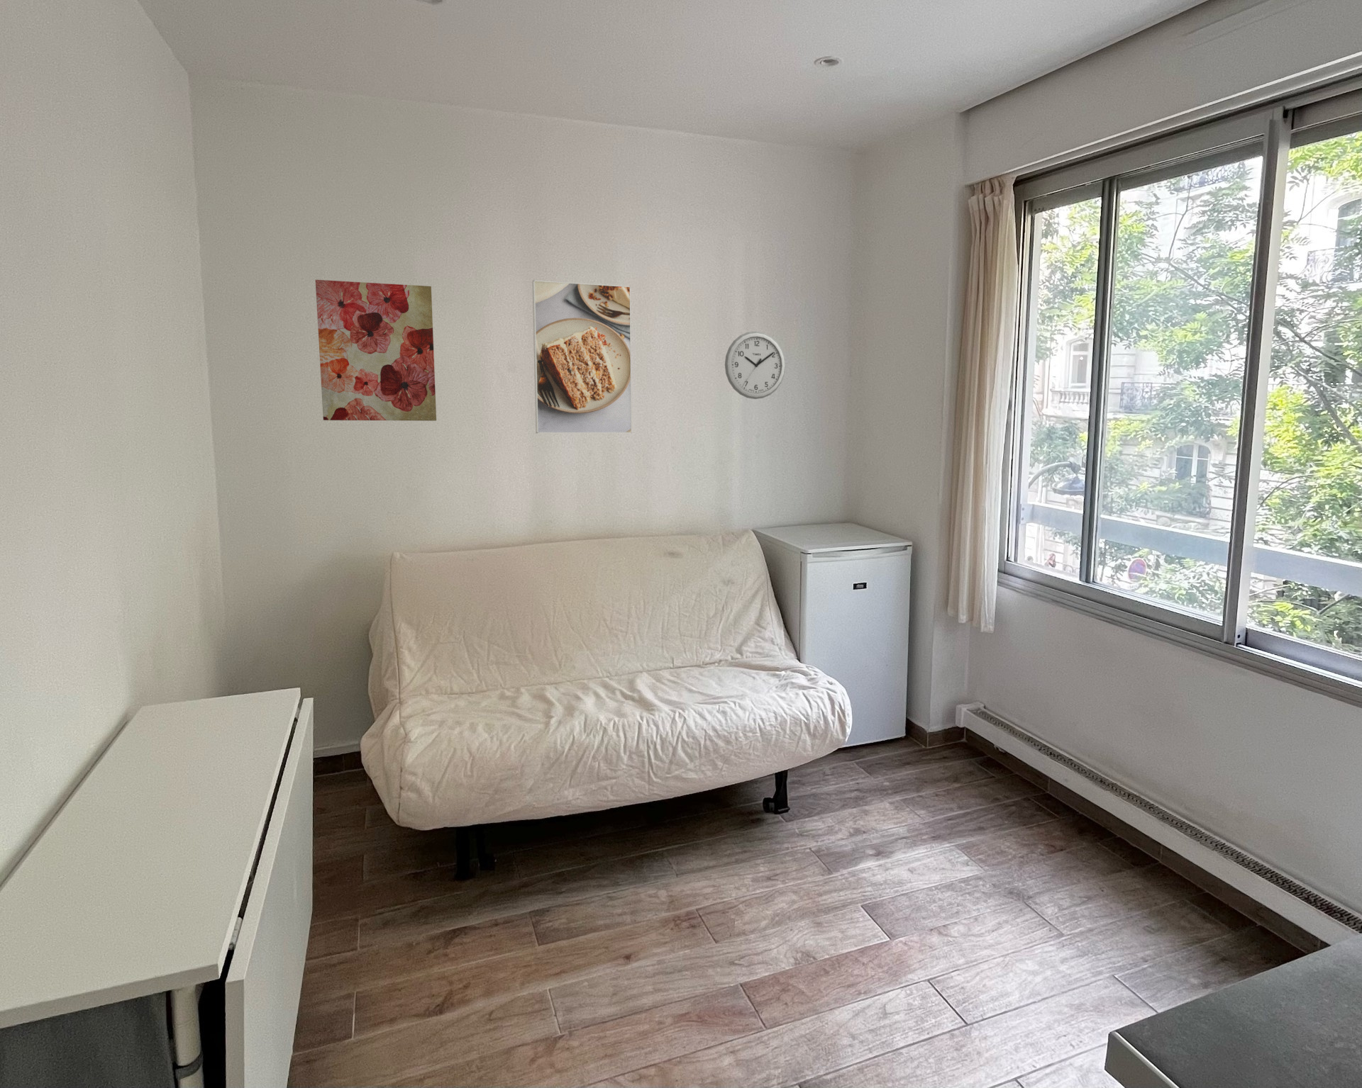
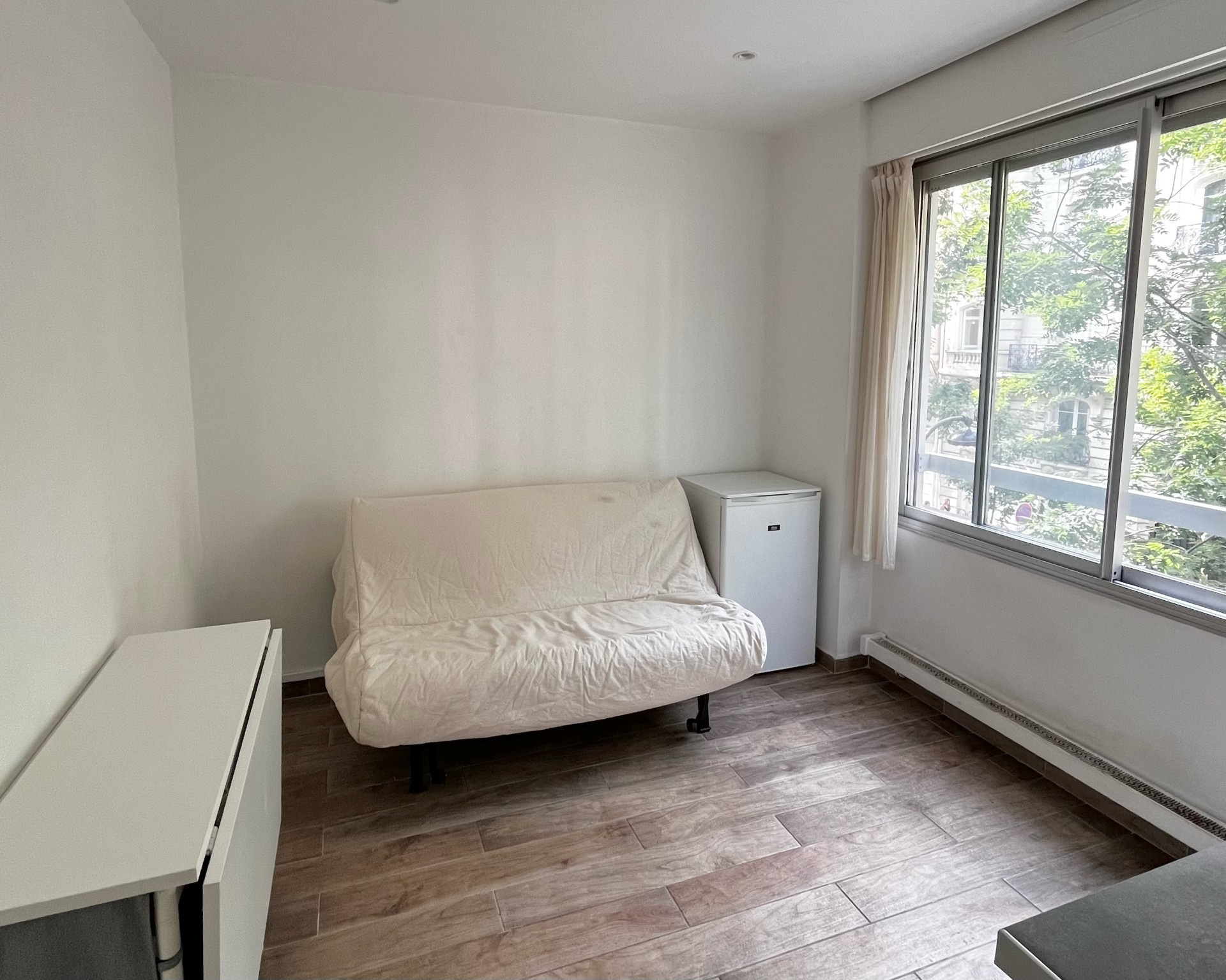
- wall clock [724,331,787,400]
- wall art [316,280,437,422]
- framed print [532,280,633,434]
